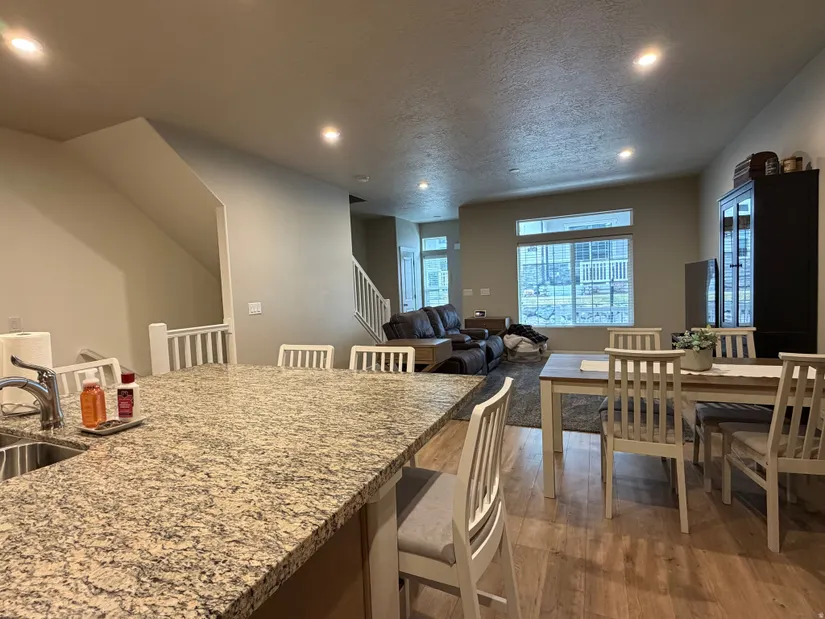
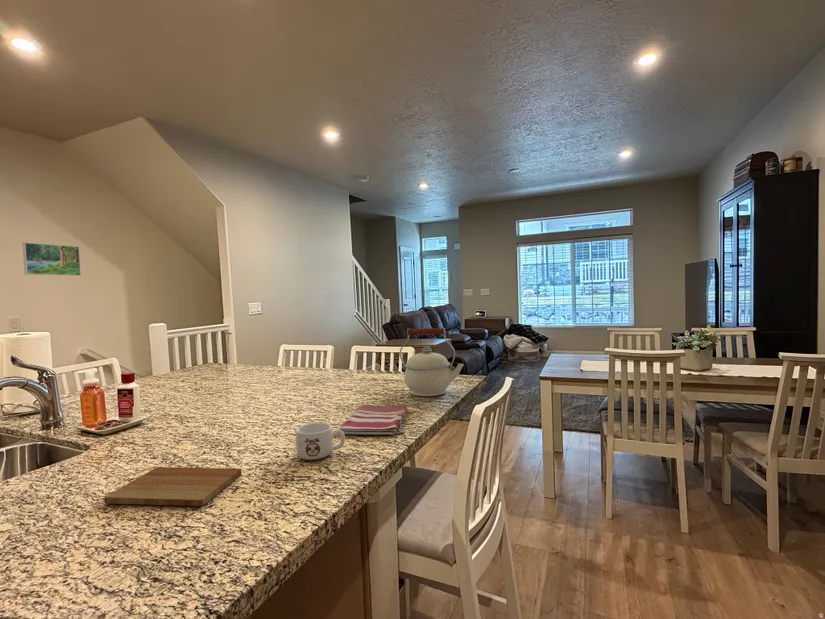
+ cutting board [103,466,243,507]
+ dish towel [339,404,408,436]
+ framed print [22,241,82,277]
+ kettle [399,327,465,397]
+ mug [295,422,346,461]
